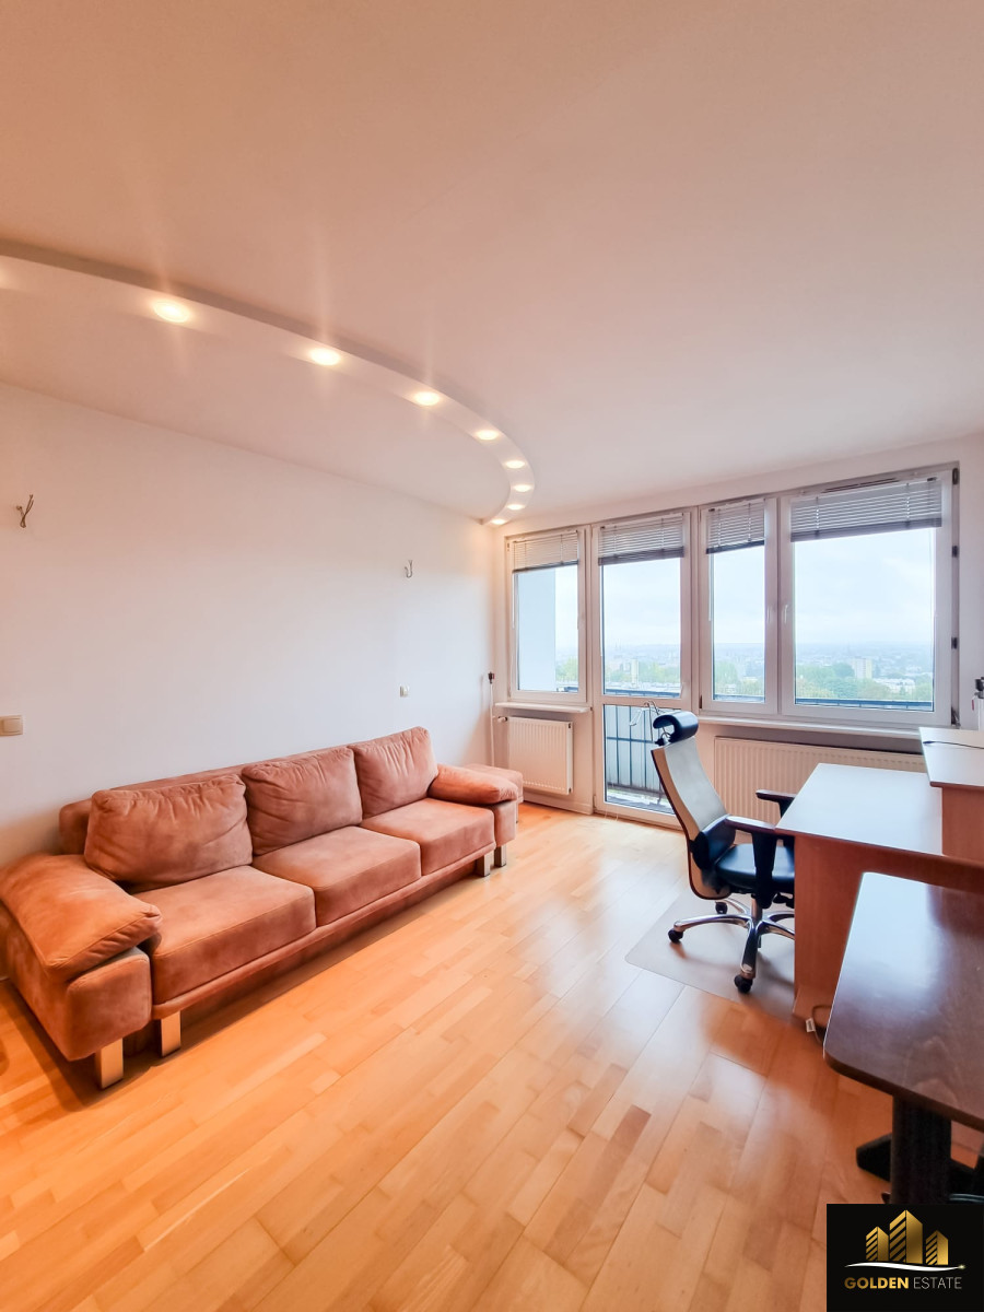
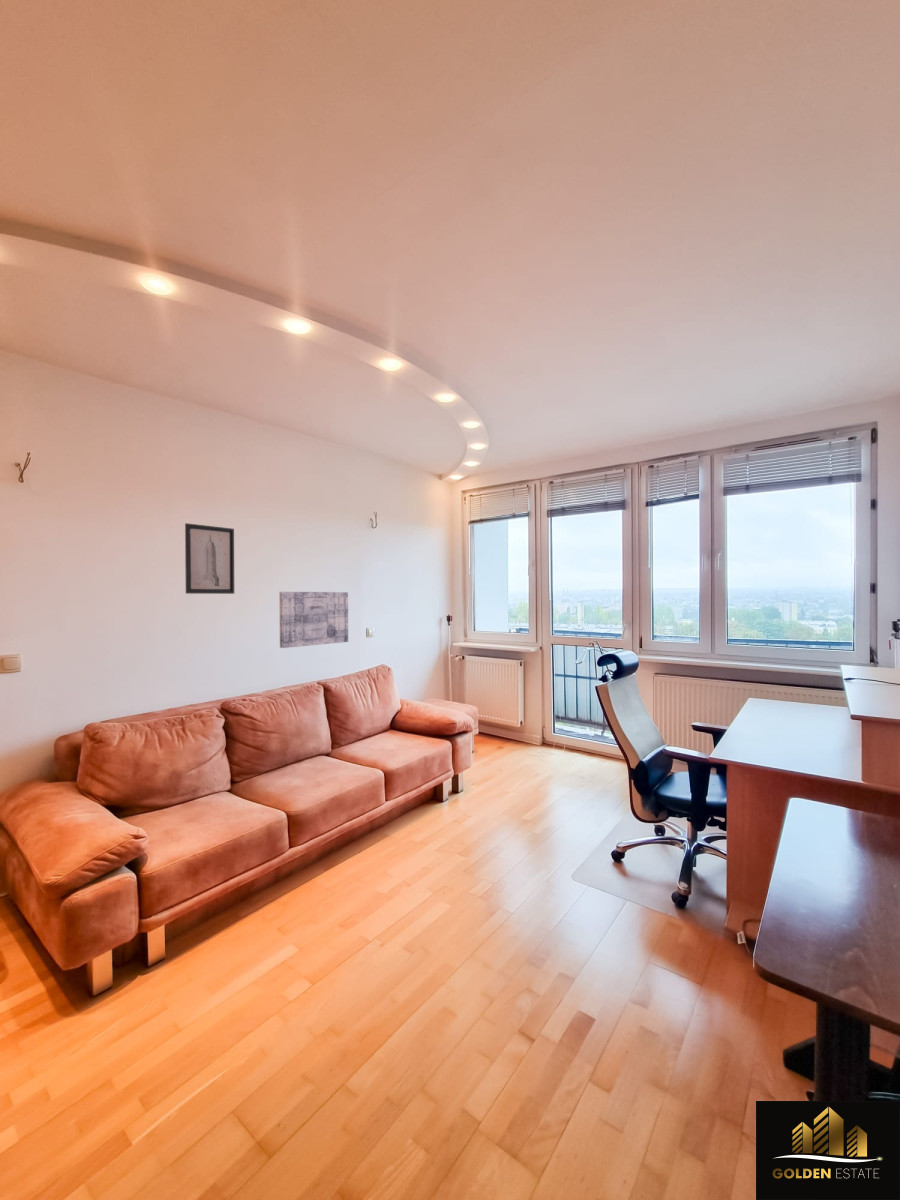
+ wall art [184,522,235,595]
+ wall art [279,591,349,649]
